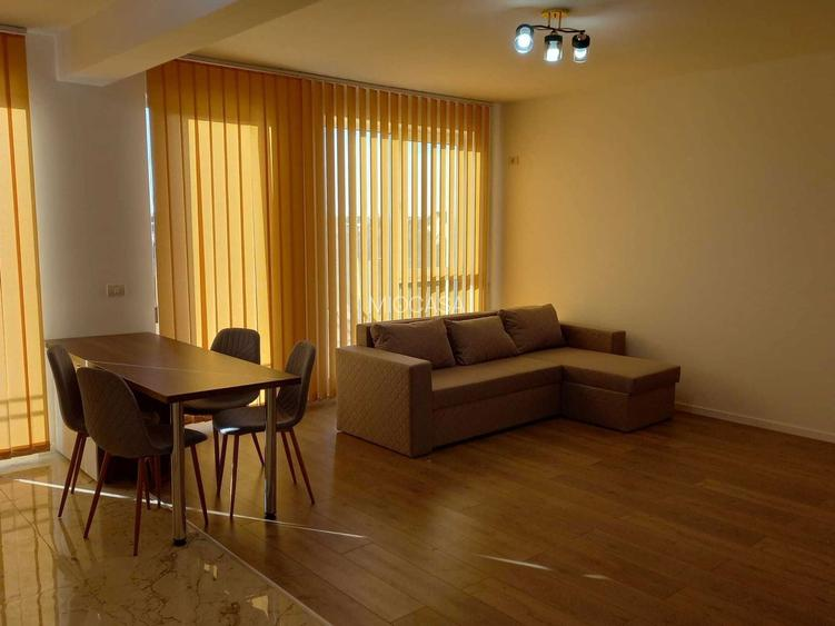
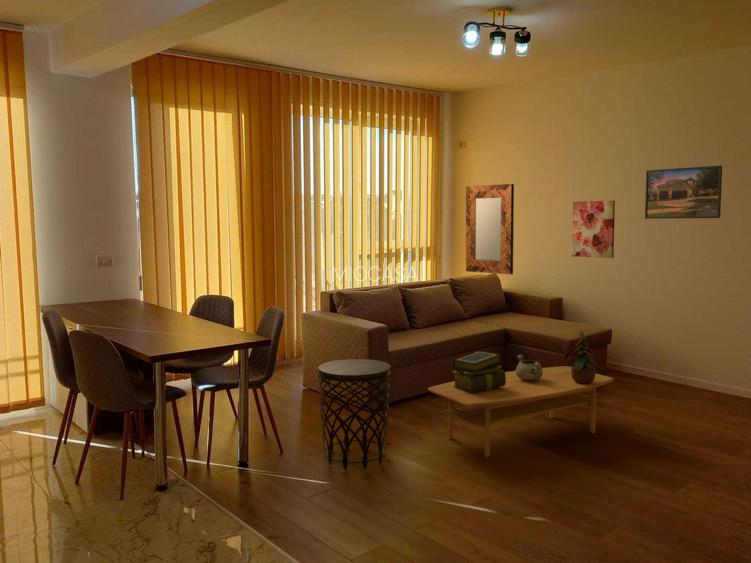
+ stack of books [451,350,506,394]
+ potted plant [565,328,598,384]
+ home mirror [465,183,515,275]
+ coffee table [427,365,615,459]
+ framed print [644,165,723,220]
+ wall art [571,200,616,259]
+ side table [317,358,391,470]
+ decorative bowl [515,354,543,381]
